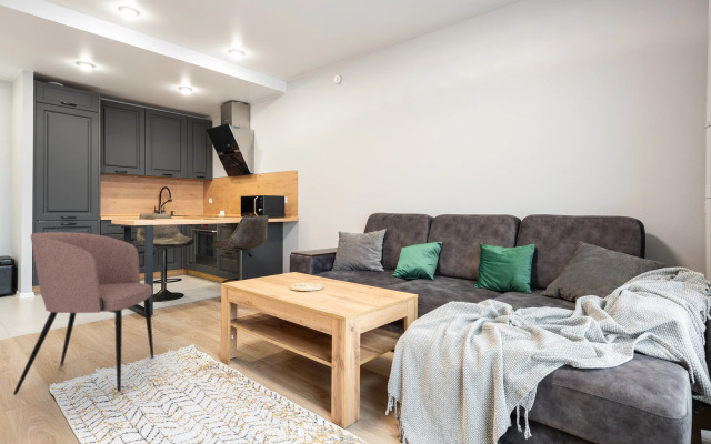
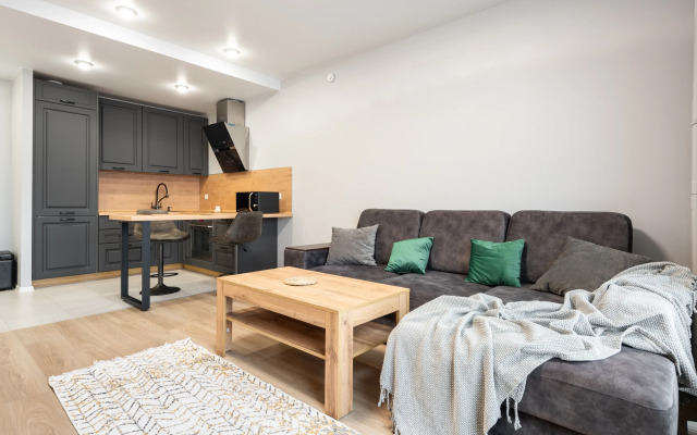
- armchair [12,231,154,396]
